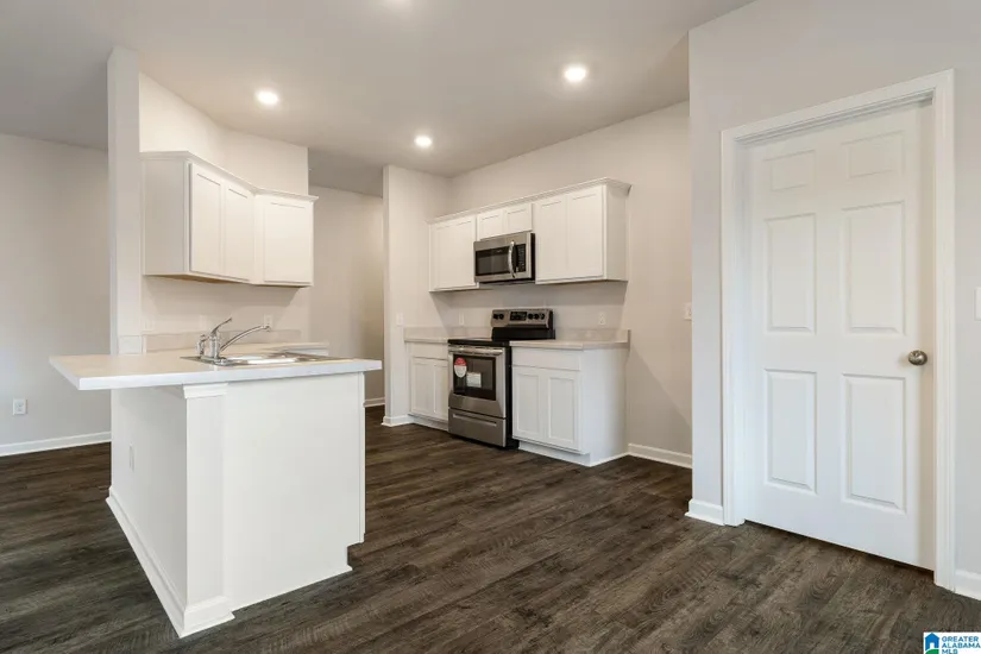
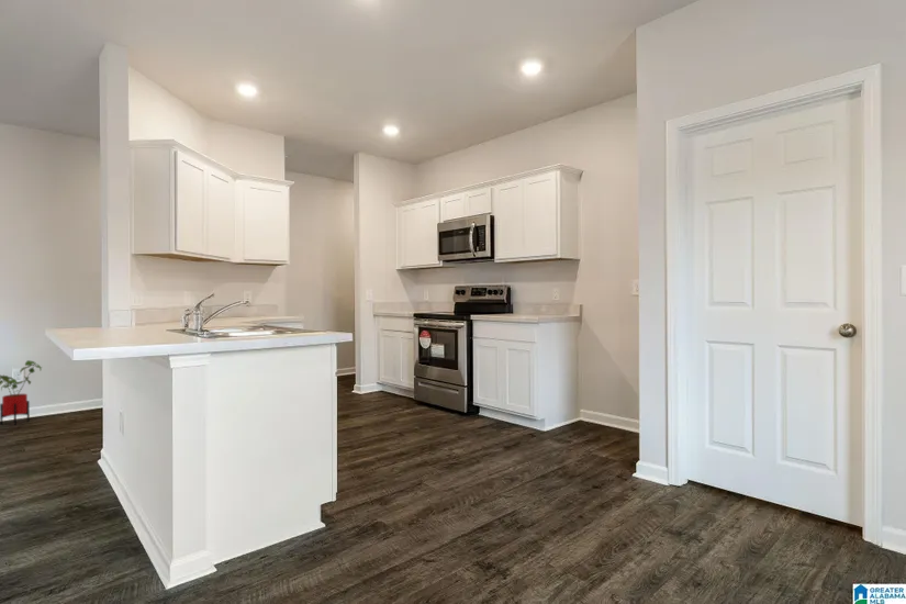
+ house plant [0,359,43,426]
